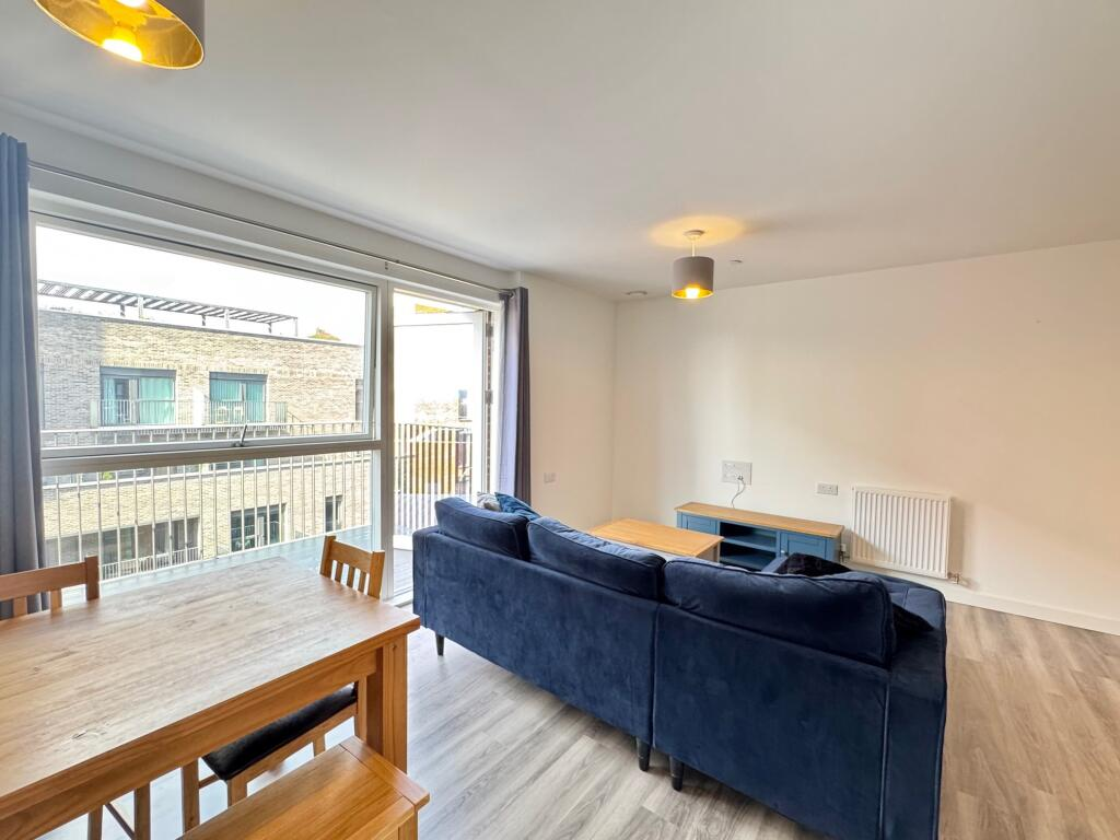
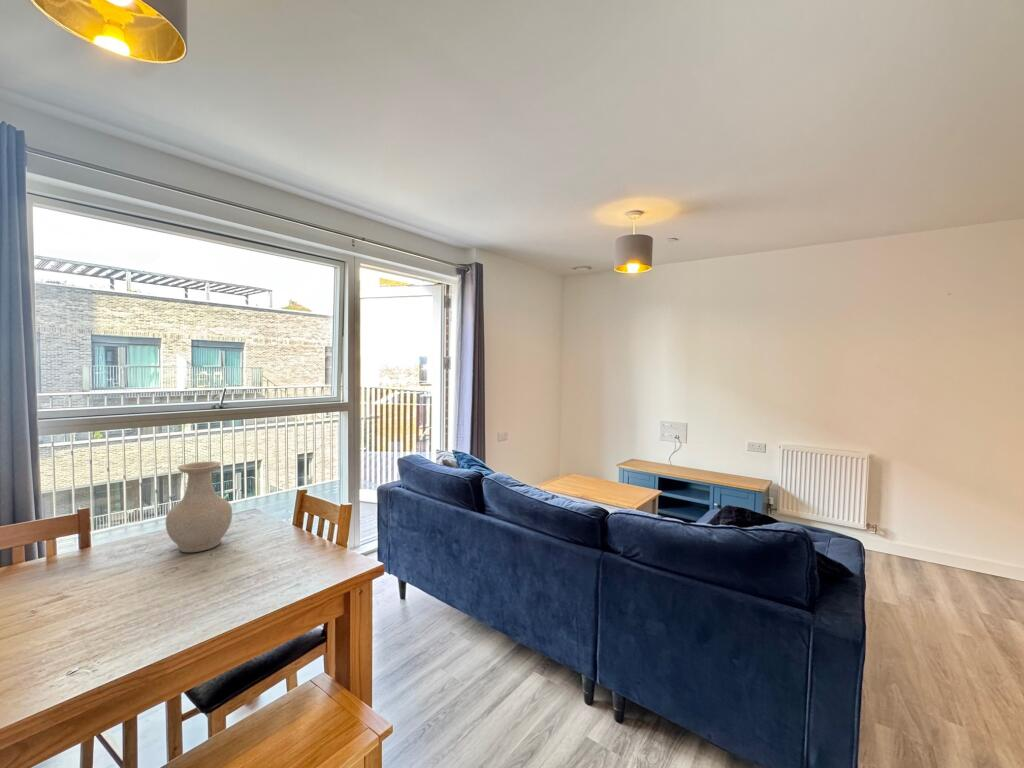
+ vase [165,460,233,553]
